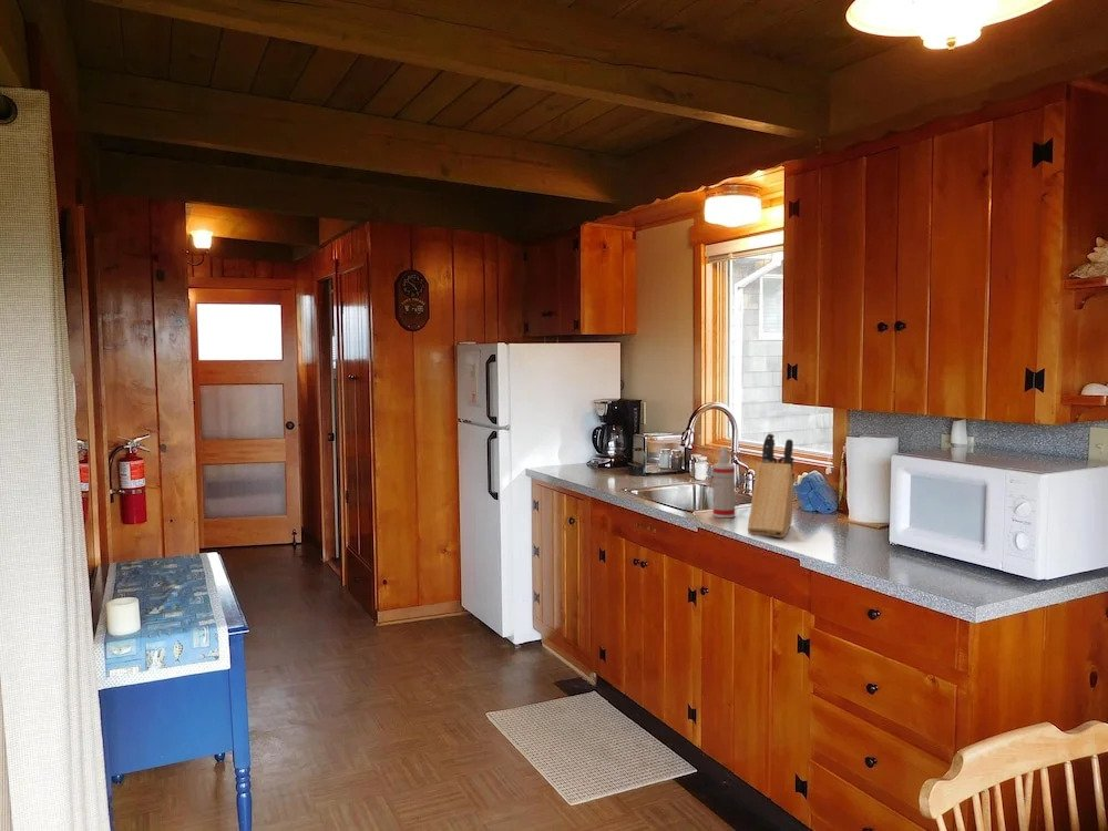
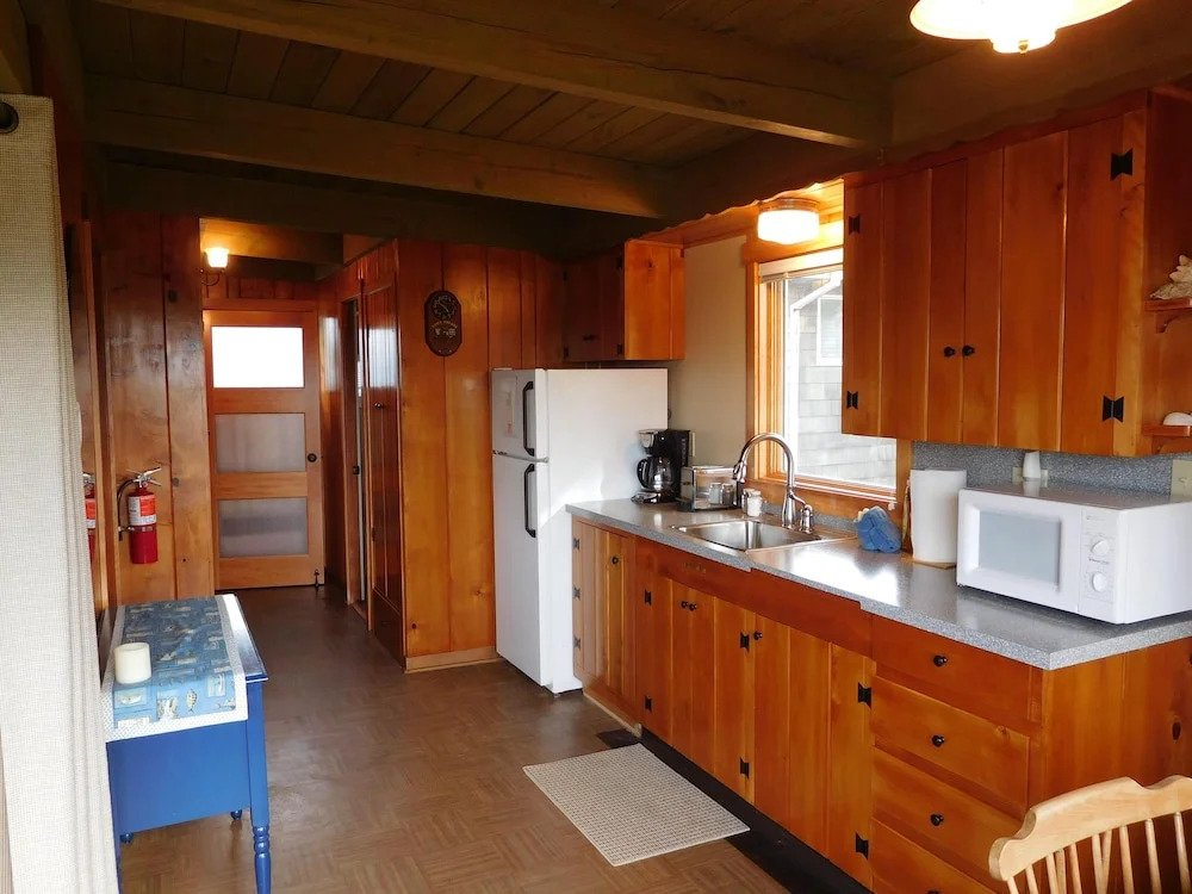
- spray bottle [712,445,736,519]
- knife block [747,432,796,538]
